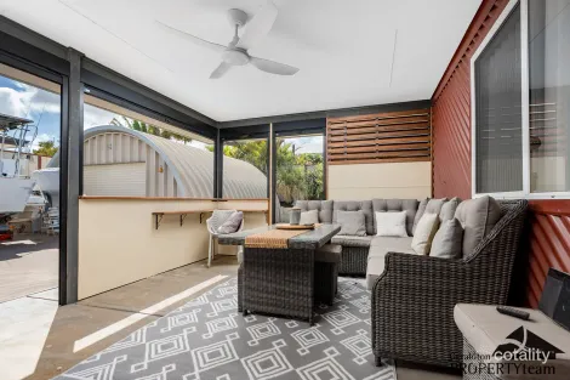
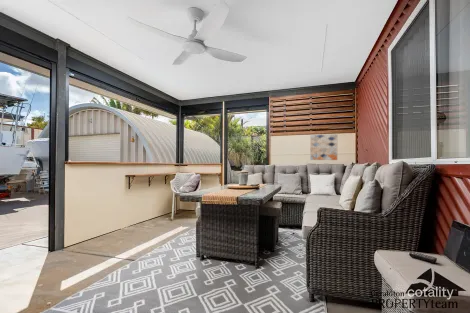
+ wall art [309,133,338,161]
